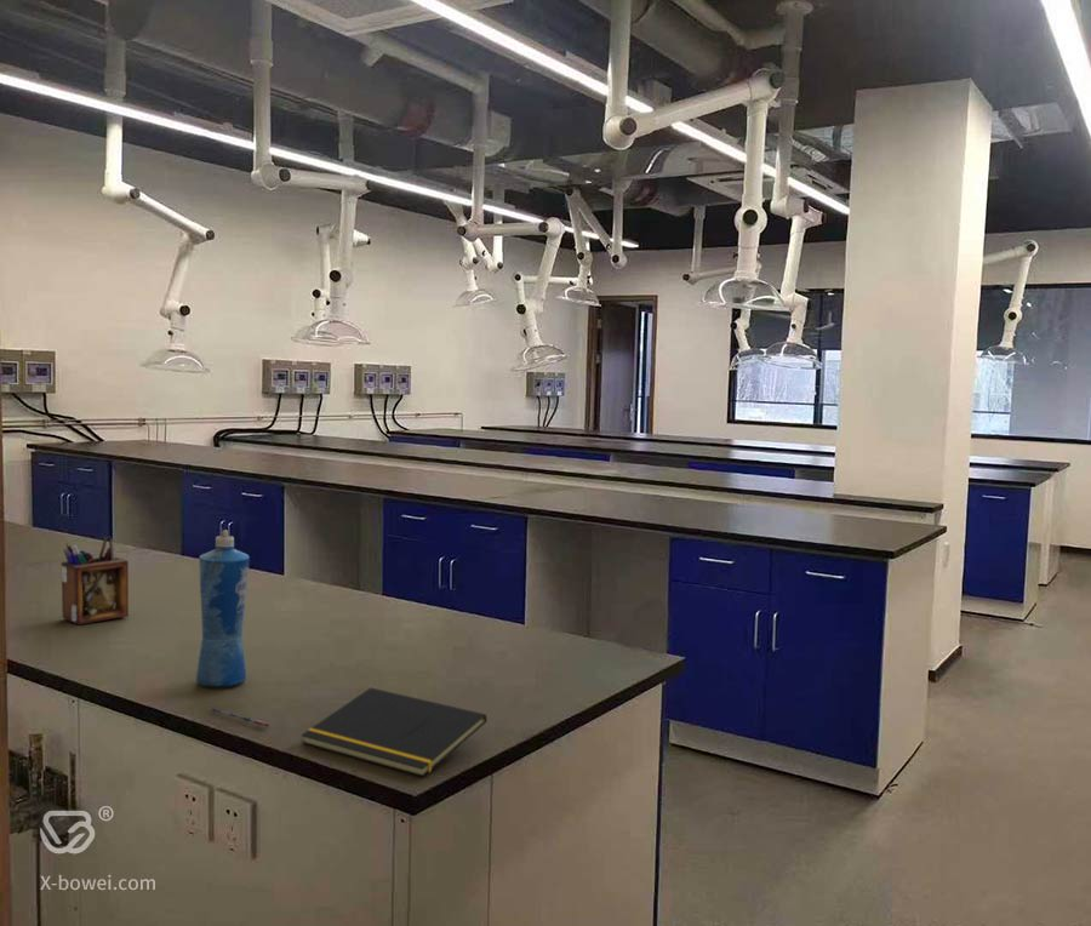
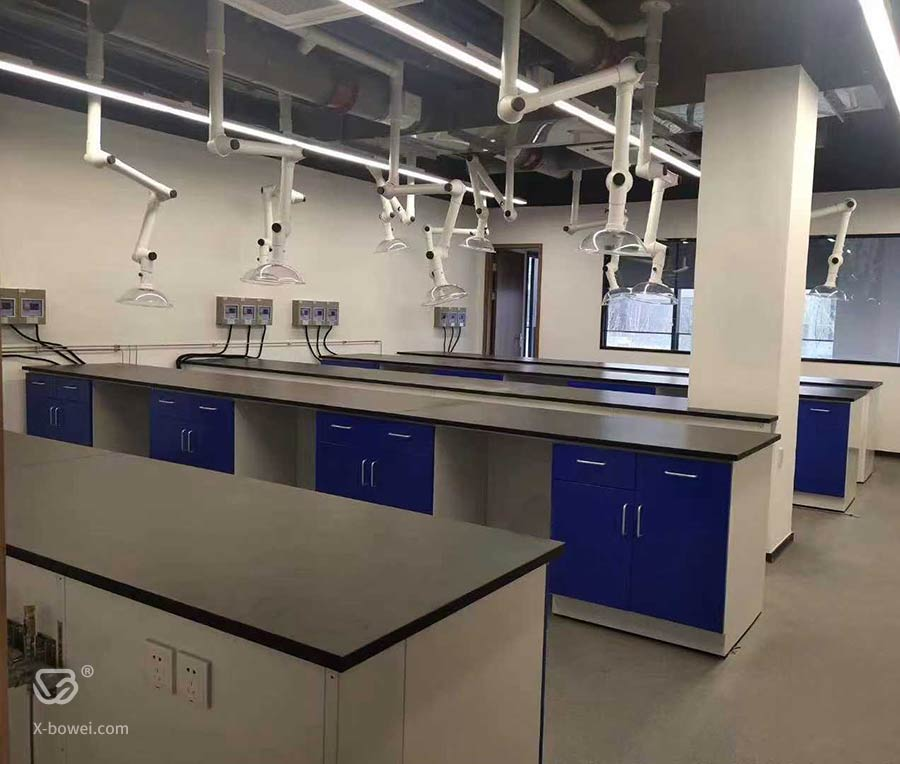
- pen [207,707,270,728]
- notepad [301,686,489,778]
- desk organizer [61,536,130,625]
- squeeze bottle [195,528,251,688]
